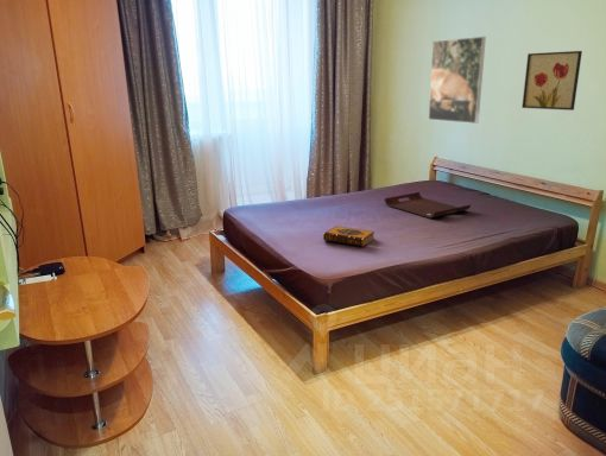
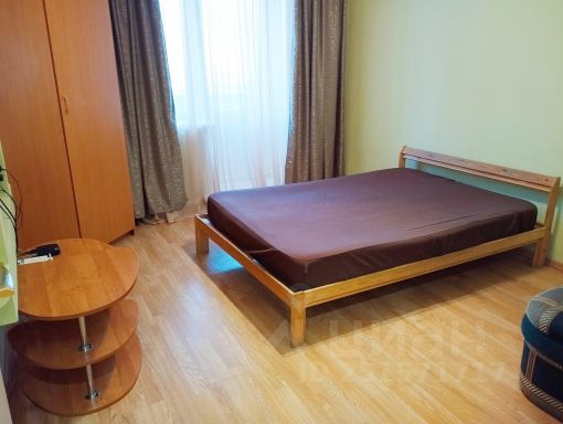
- wall art [520,50,583,112]
- serving tray [384,191,472,220]
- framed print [428,36,487,125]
- hardback book [322,224,375,248]
